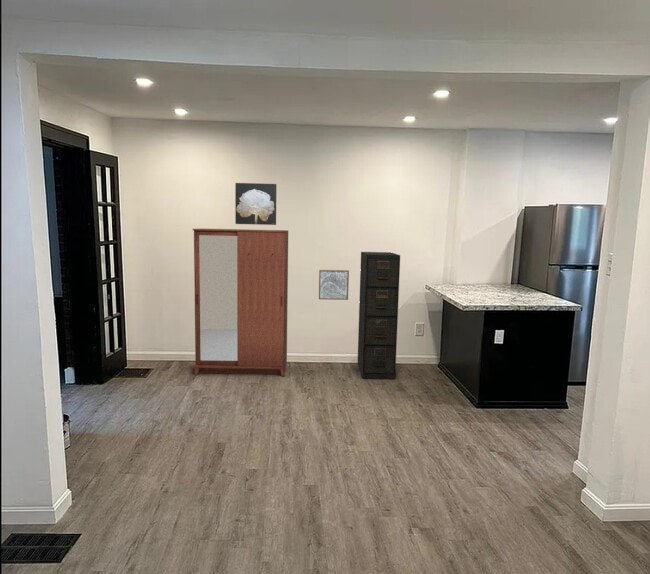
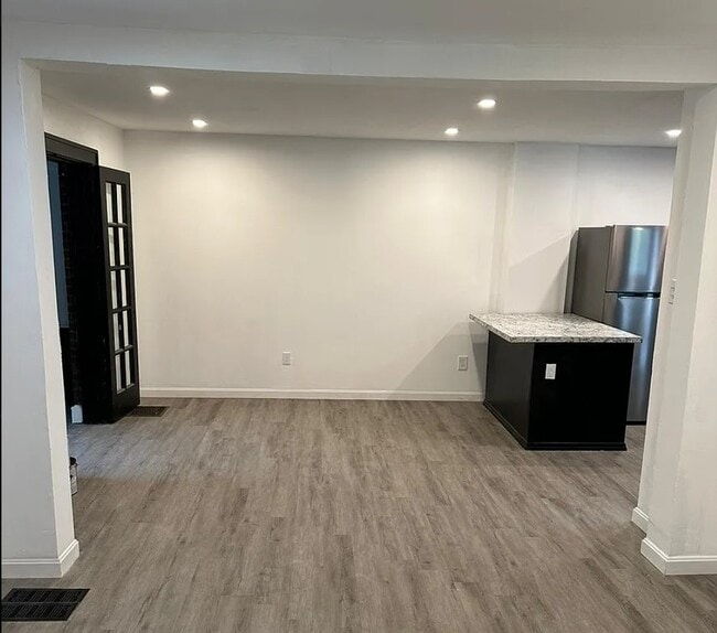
- wall art [318,269,350,301]
- wardrobe [192,228,289,377]
- wall art [234,182,277,226]
- filing cabinet [357,251,401,380]
